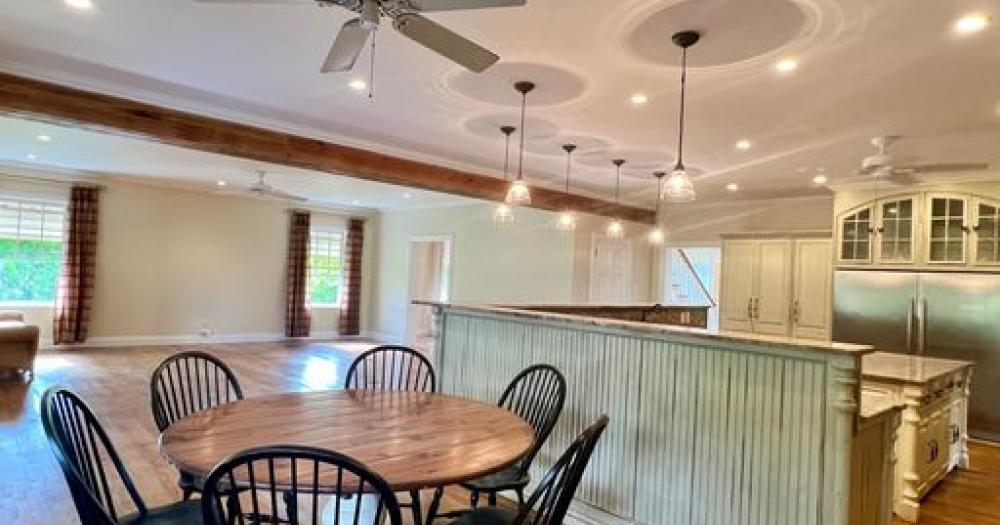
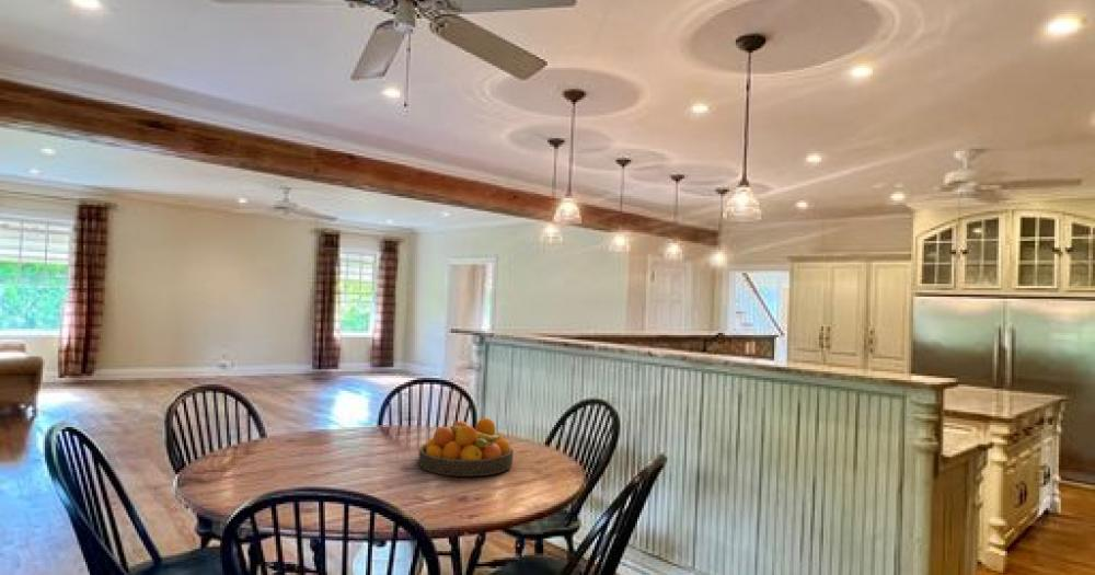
+ fruit bowl [417,417,515,478]
